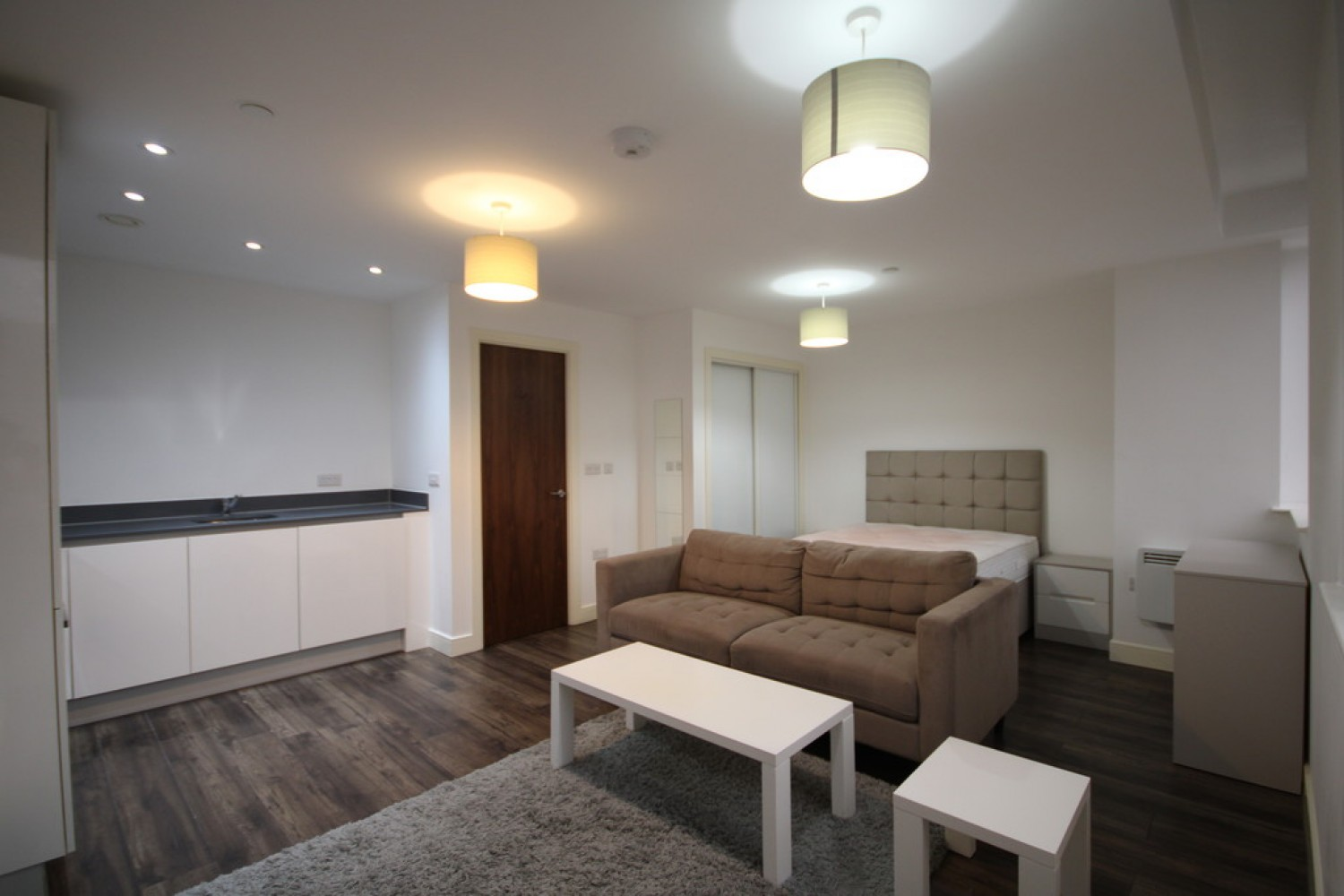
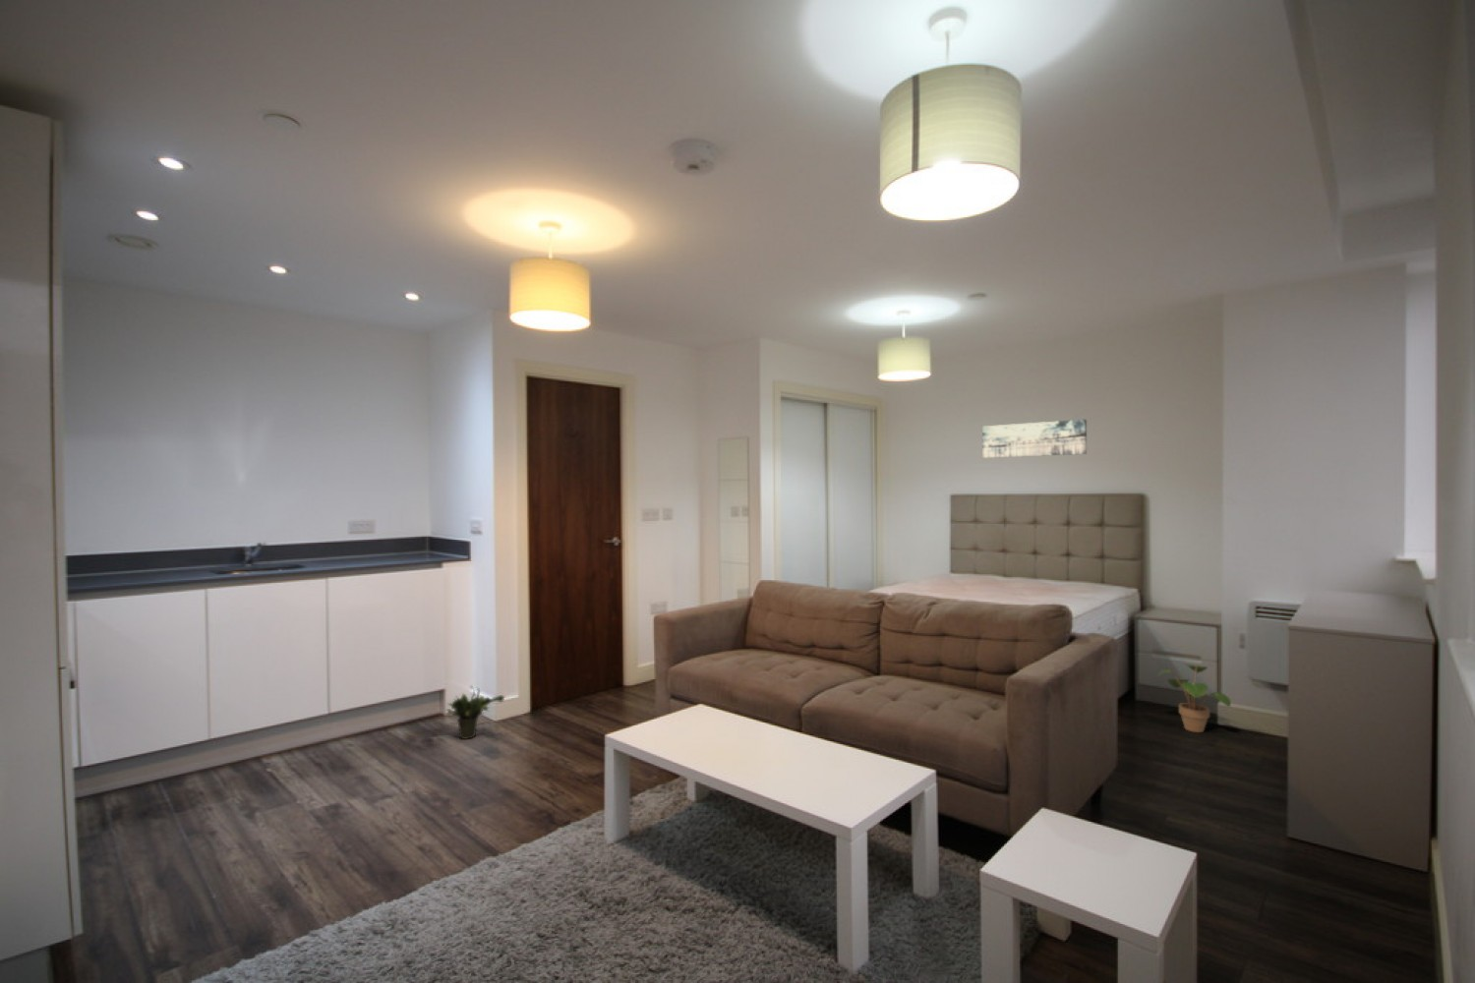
+ potted plant [443,685,506,741]
+ potted plant [1157,663,1232,733]
+ wall art [981,419,1088,459]
